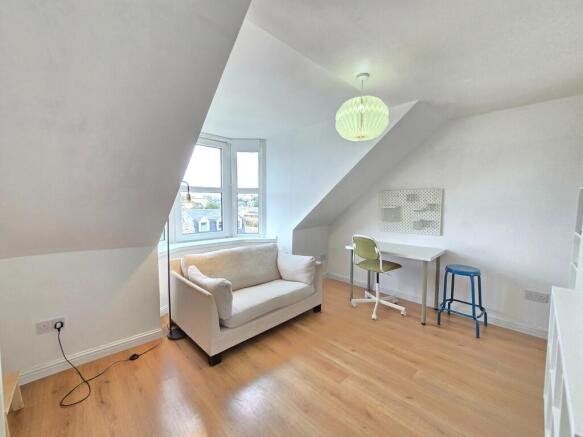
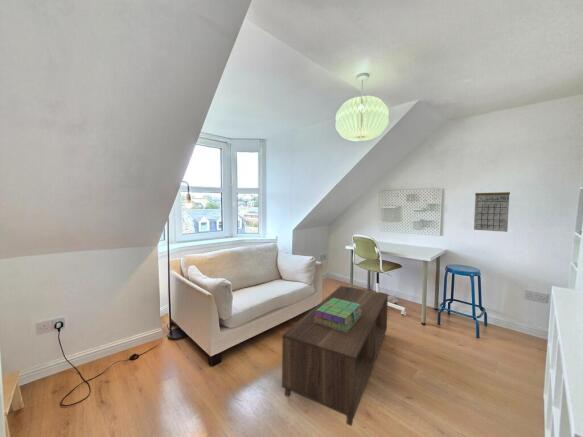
+ calendar [473,184,511,233]
+ coffee table [281,285,389,427]
+ stack of books [314,298,361,332]
